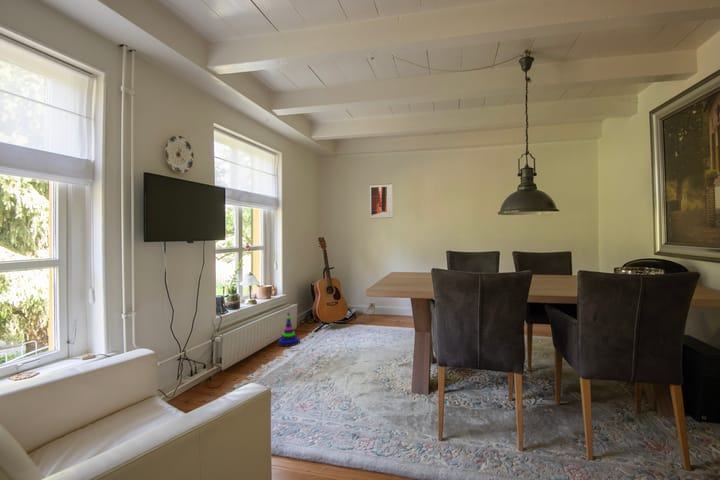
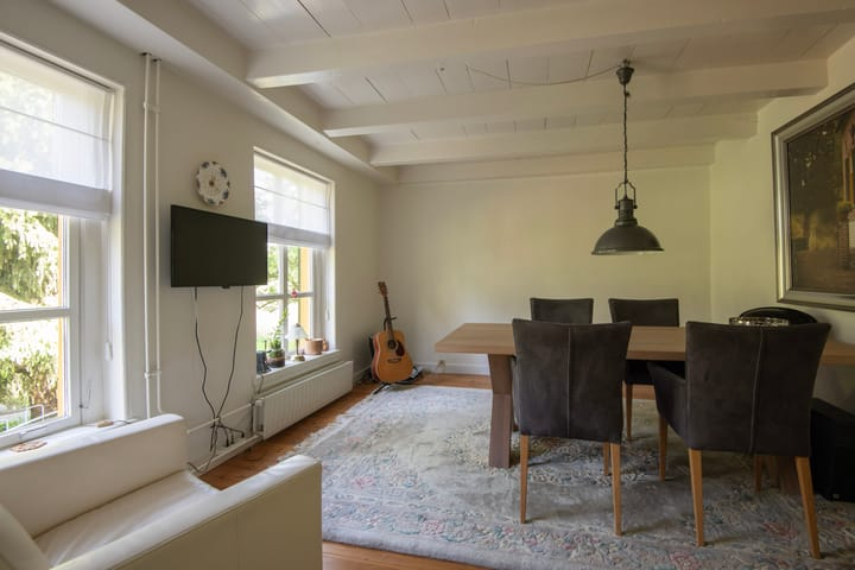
- stacking toy [277,309,301,347]
- wall art [369,182,394,220]
